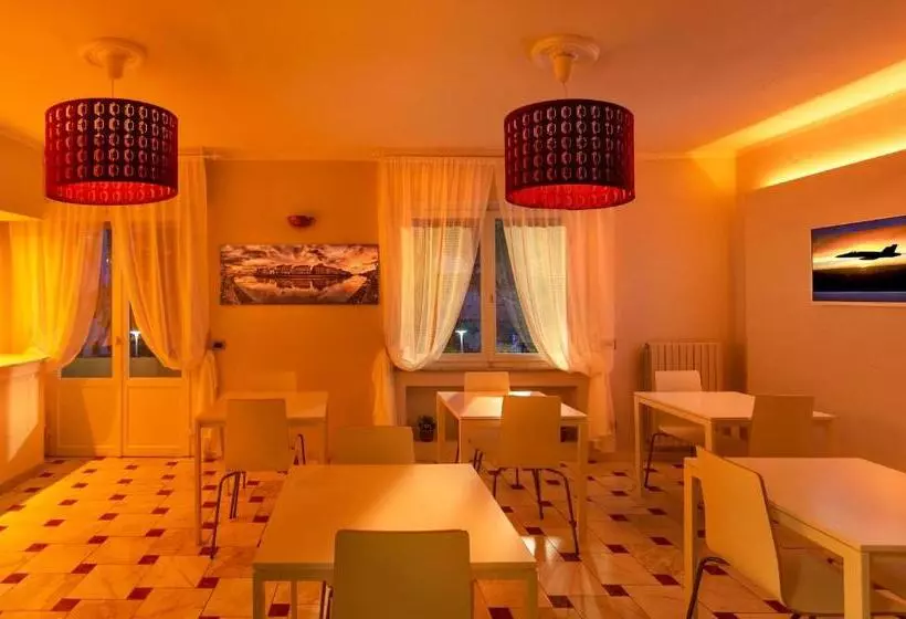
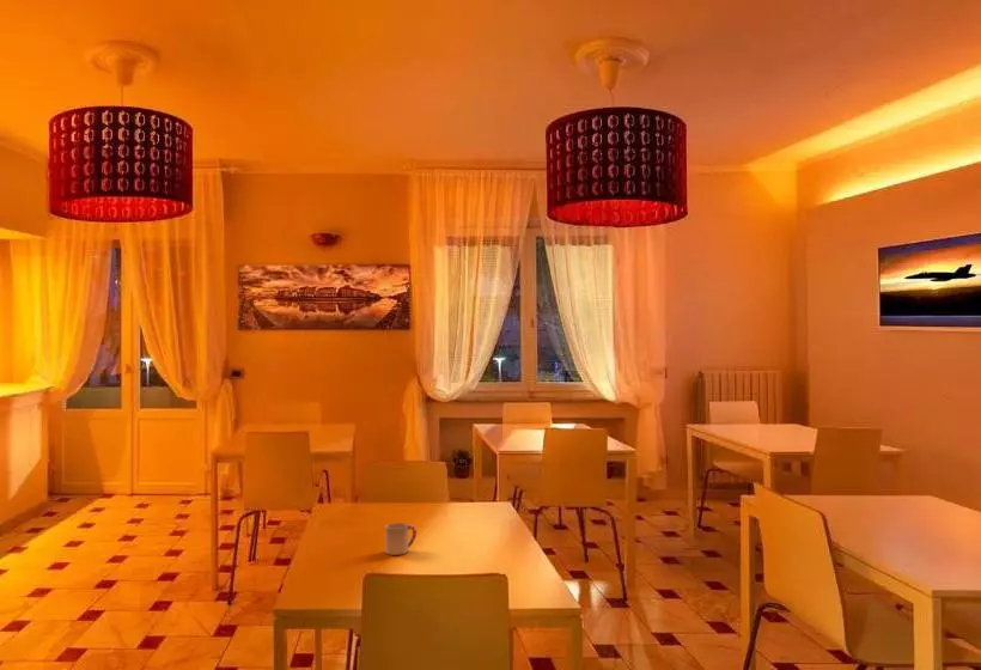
+ cup [384,522,418,556]
